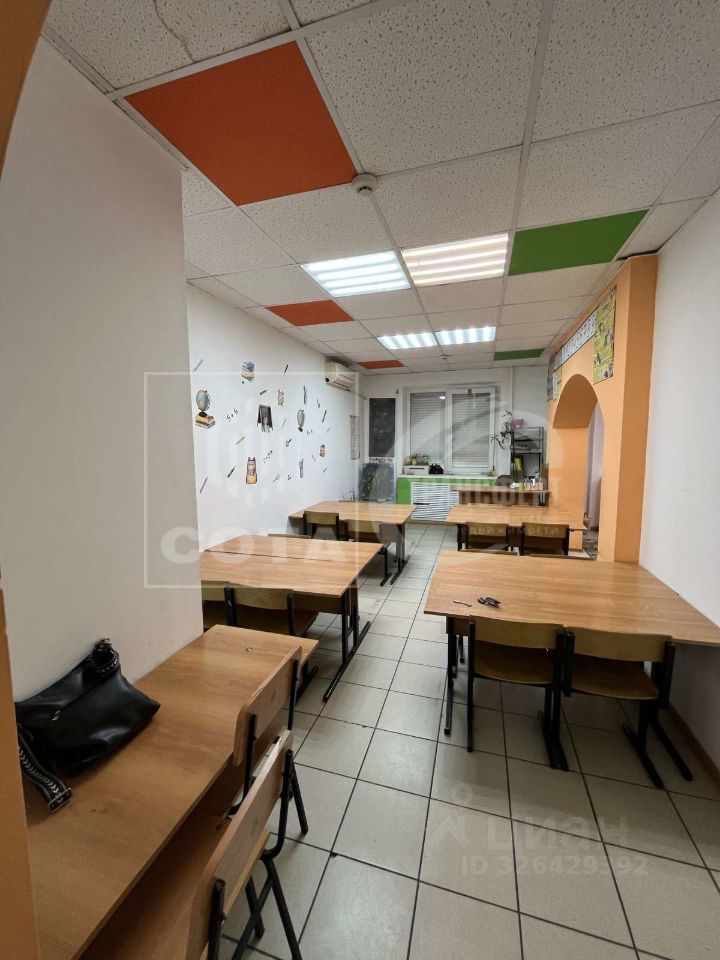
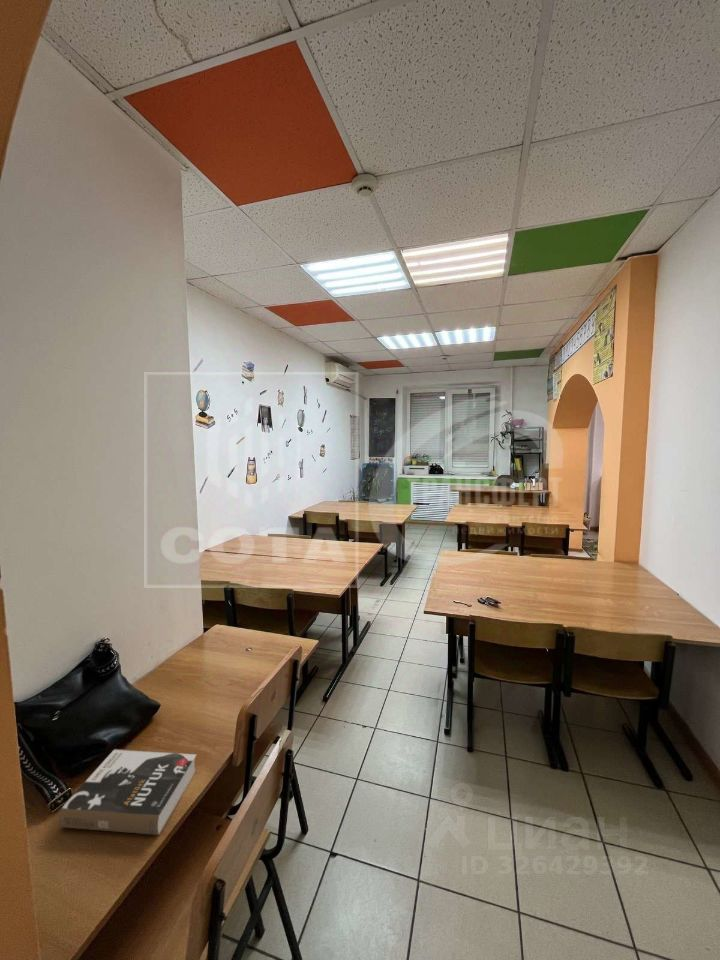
+ book [59,748,198,836]
